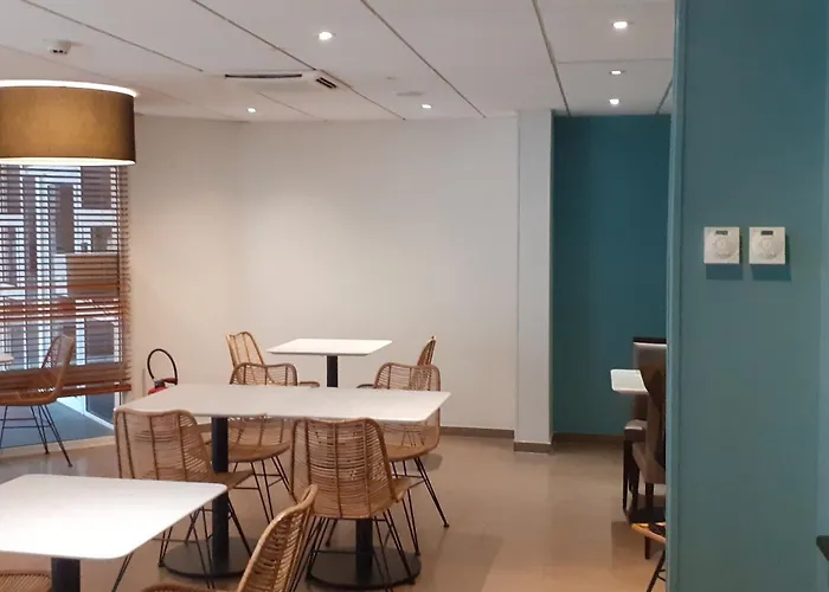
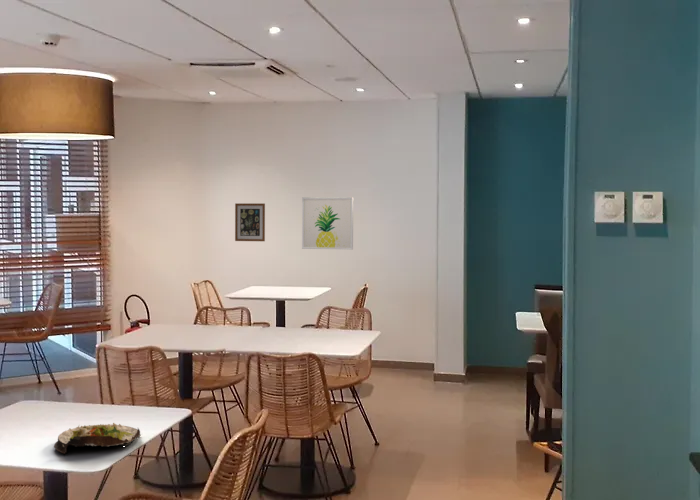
+ salad plate [53,422,142,454]
+ wall art [301,196,354,250]
+ wall art [234,202,266,242]
